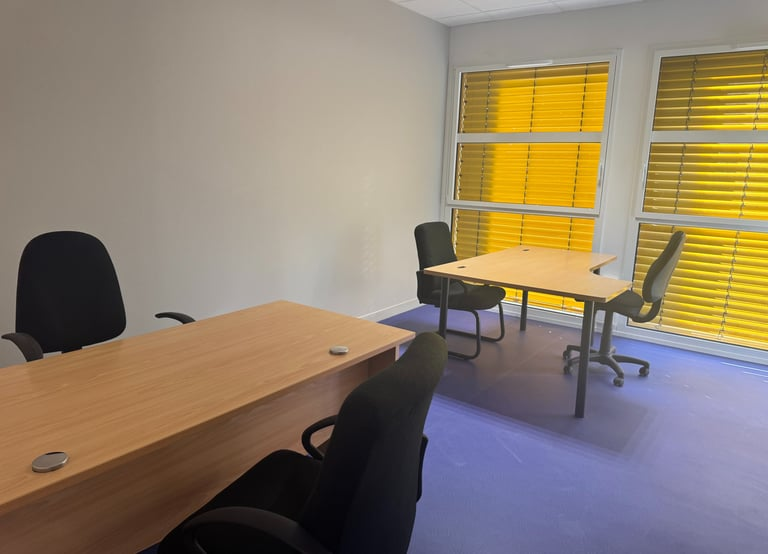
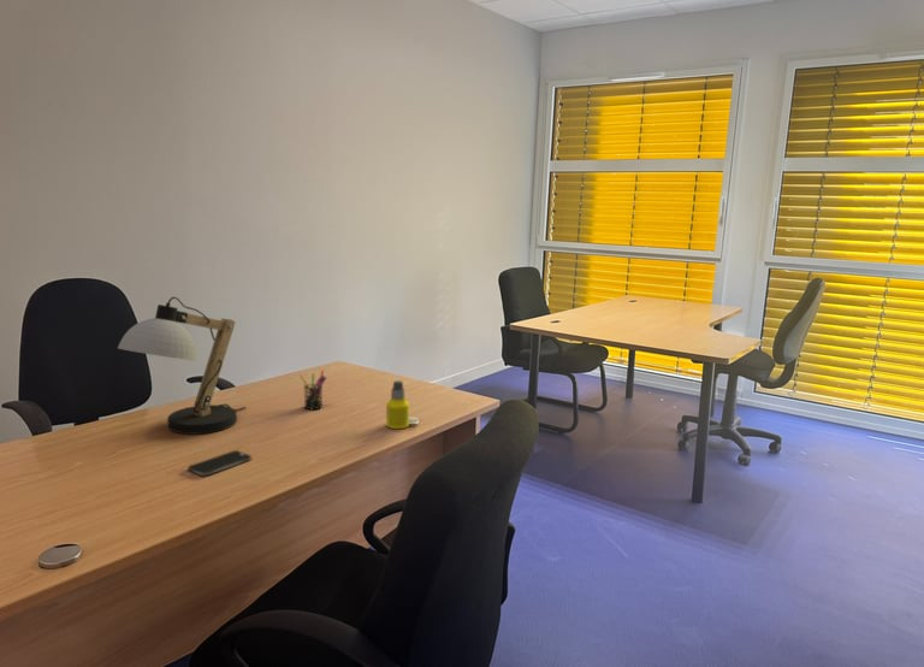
+ pen holder [298,370,327,411]
+ smartphone [186,449,253,477]
+ bottle [385,379,410,430]
+ desk lamp [117,296,248,435]
